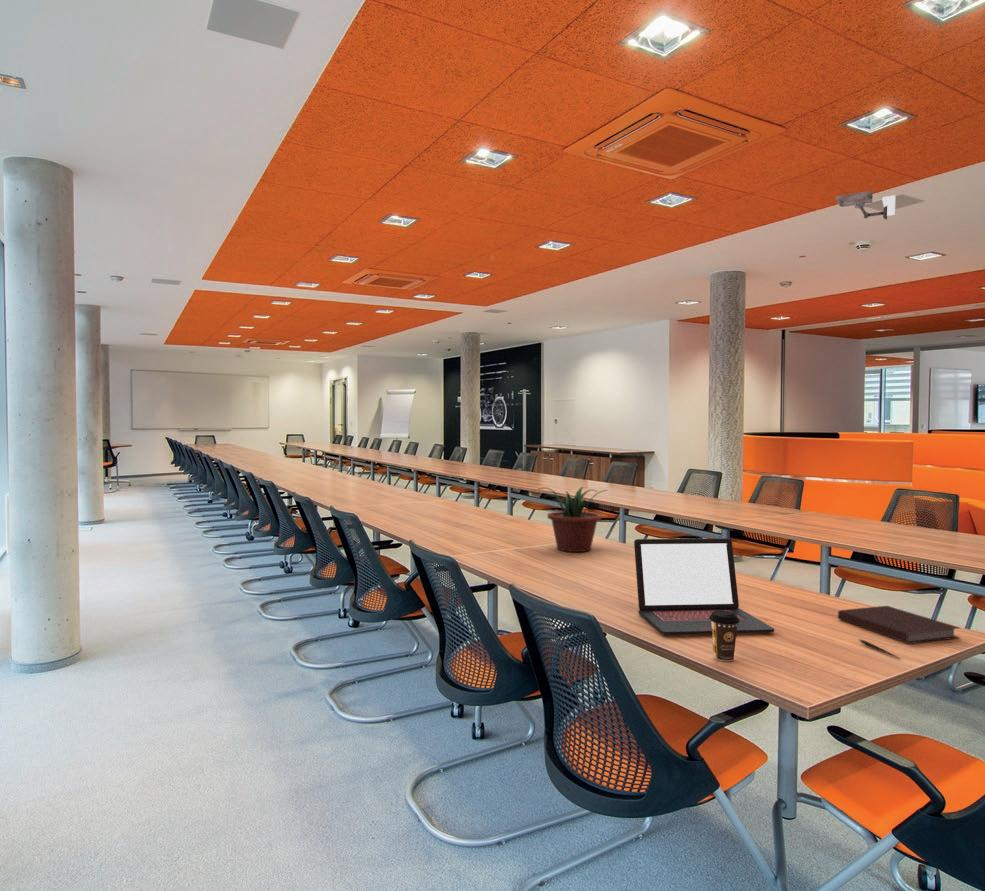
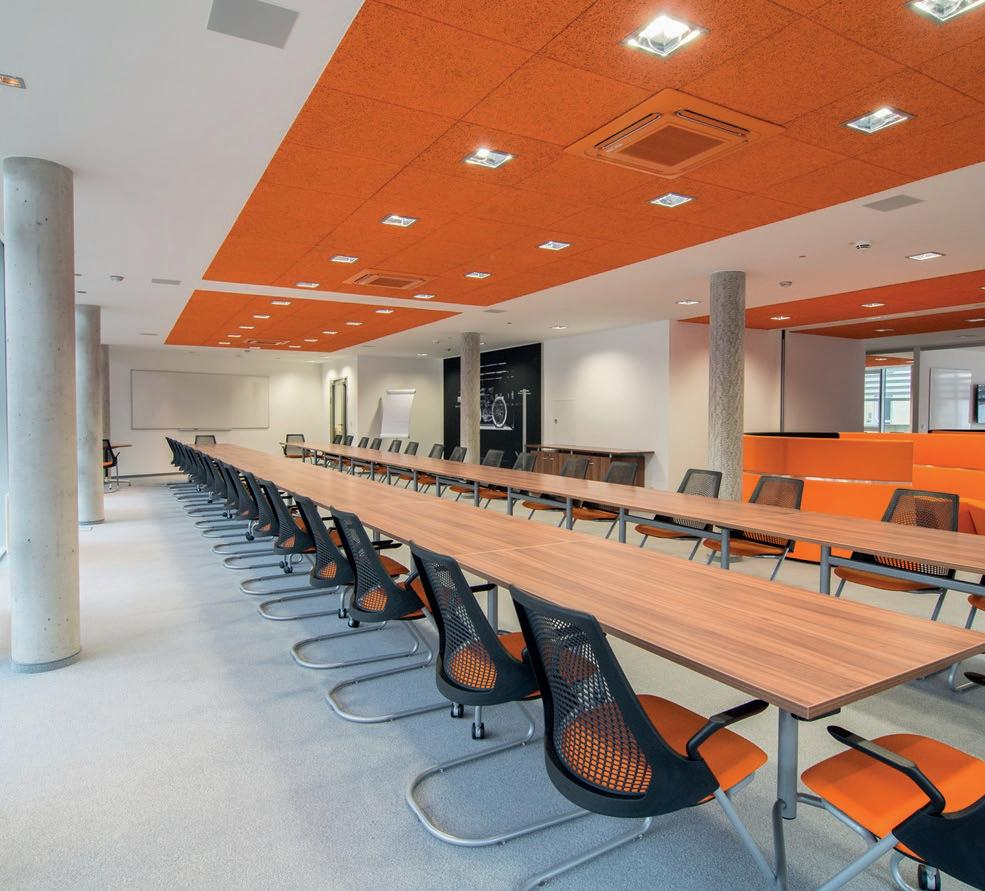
- laptop [633,537,775,636]
- notebook [837,605,961,645]
- coffee cup [709,611,740,662]
- pen [858,638,901,660]
- potted plant [536,486,609,553]
- security camera [835,190,896,221]
